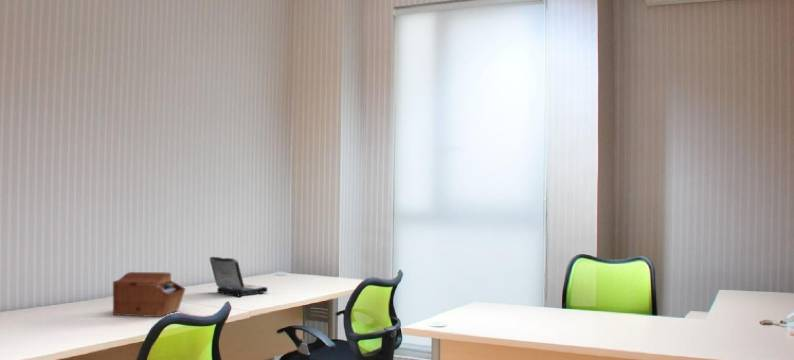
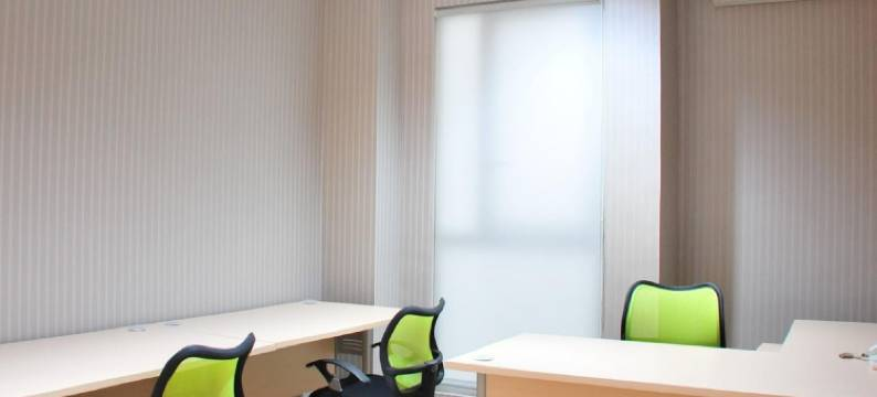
- sewing box [112,271,186,318]
- laptop [209,256,268,298]
